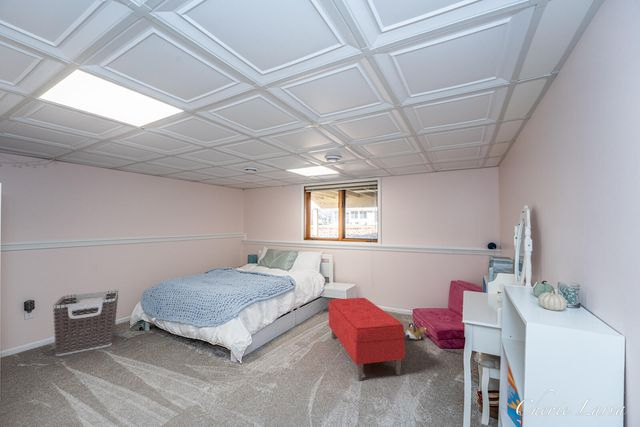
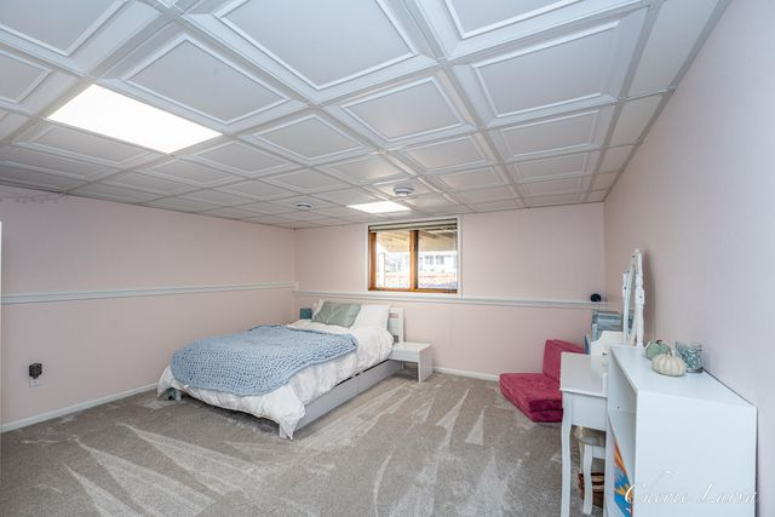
- clothes hamper [52,289,119,357]
- plush toy [404,322,427,340]
- bench [328,297,406,381]
